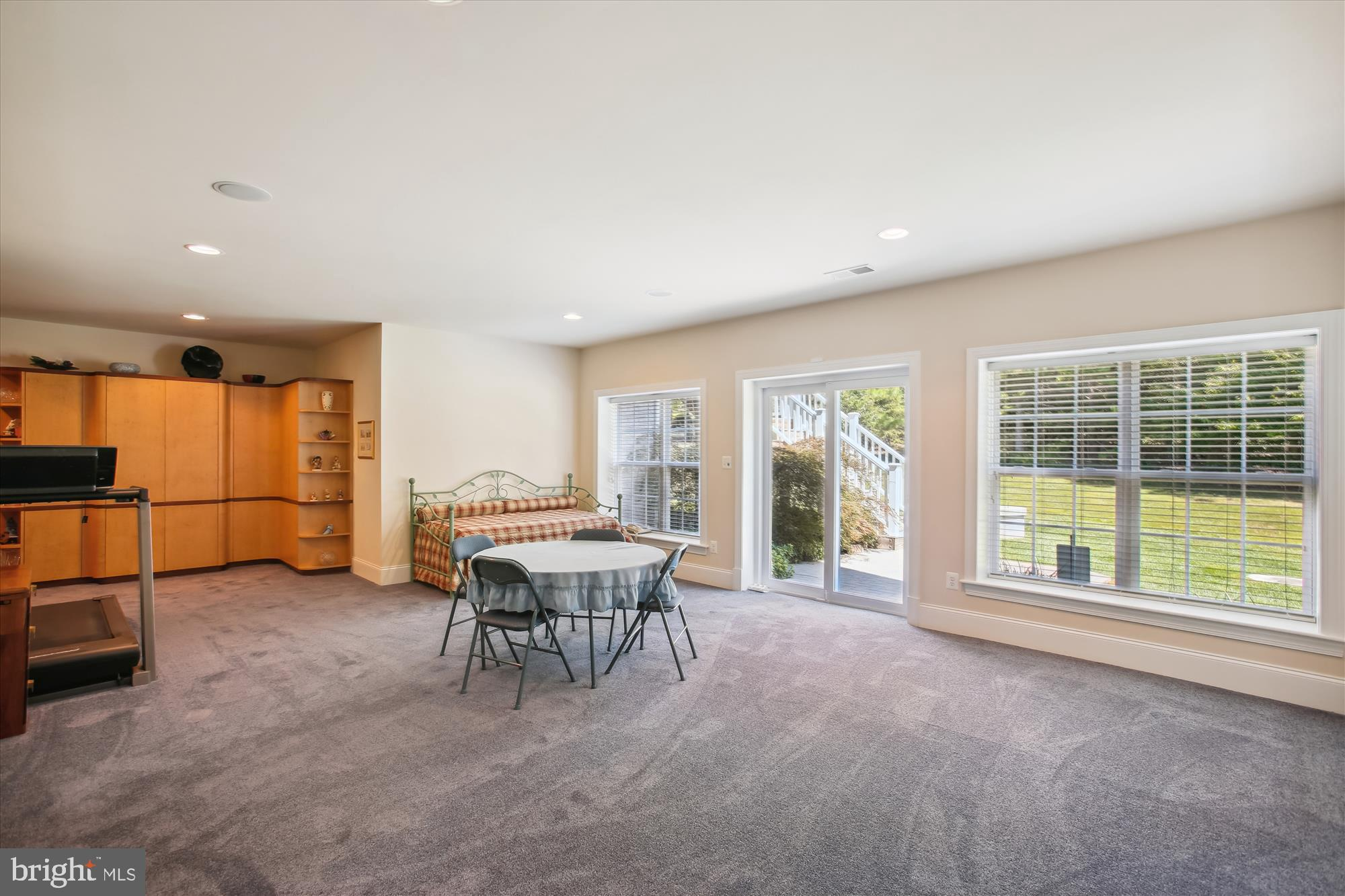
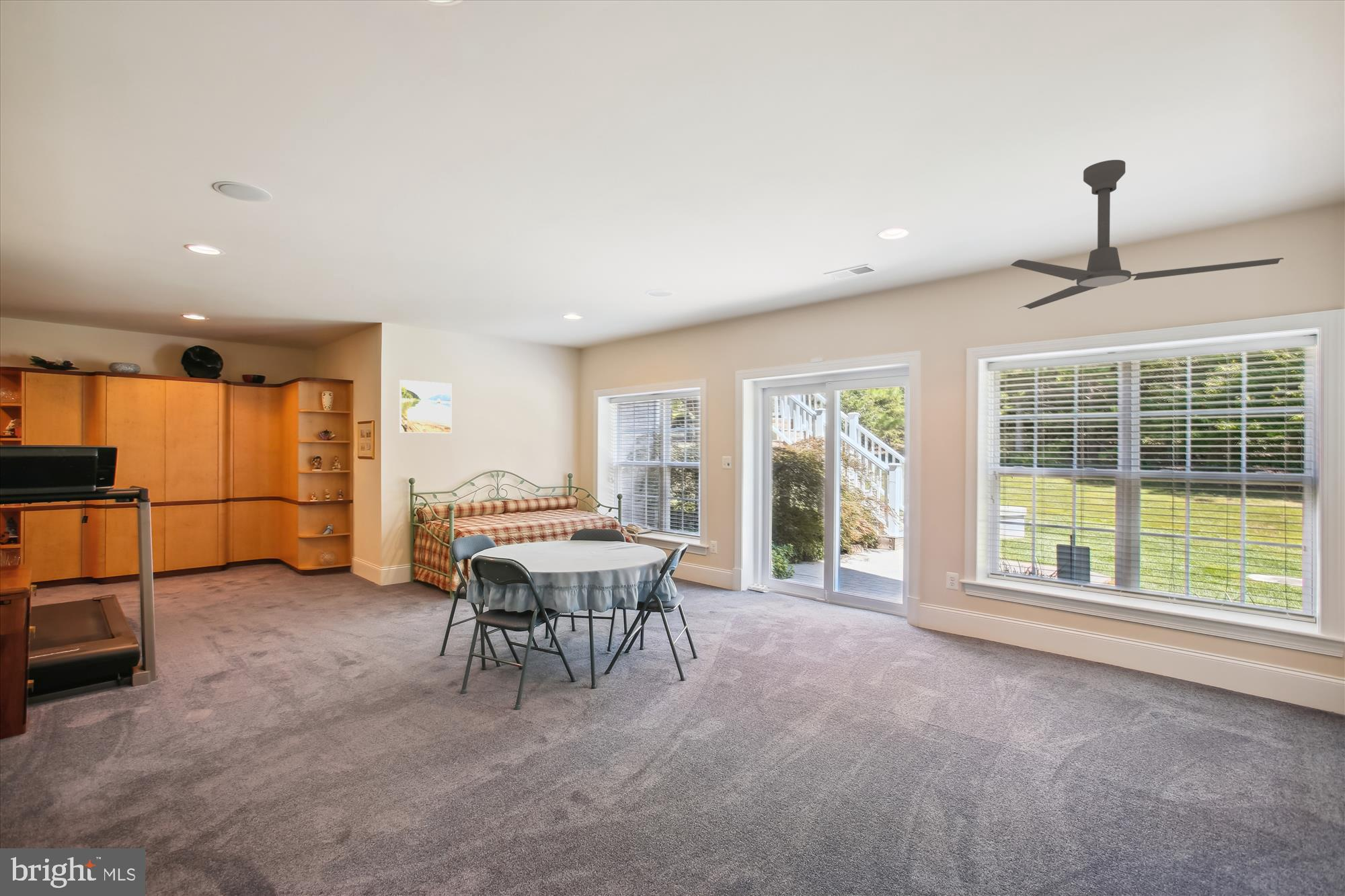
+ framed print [399,379,452,434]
+ ceiling fan [1010,159,1284,310]
